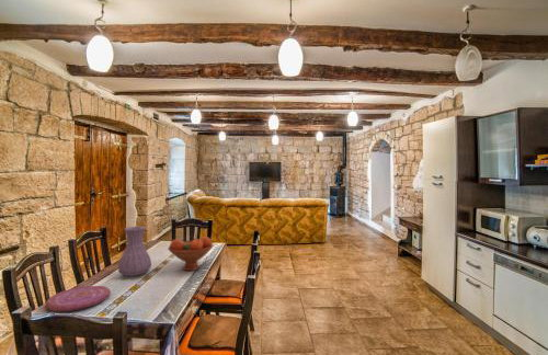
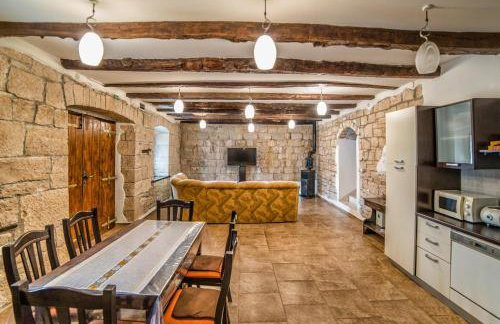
- plate [45,285,112,312]
- fruit bowl [167,236,215,272]
- vase [117,226,152,277]
